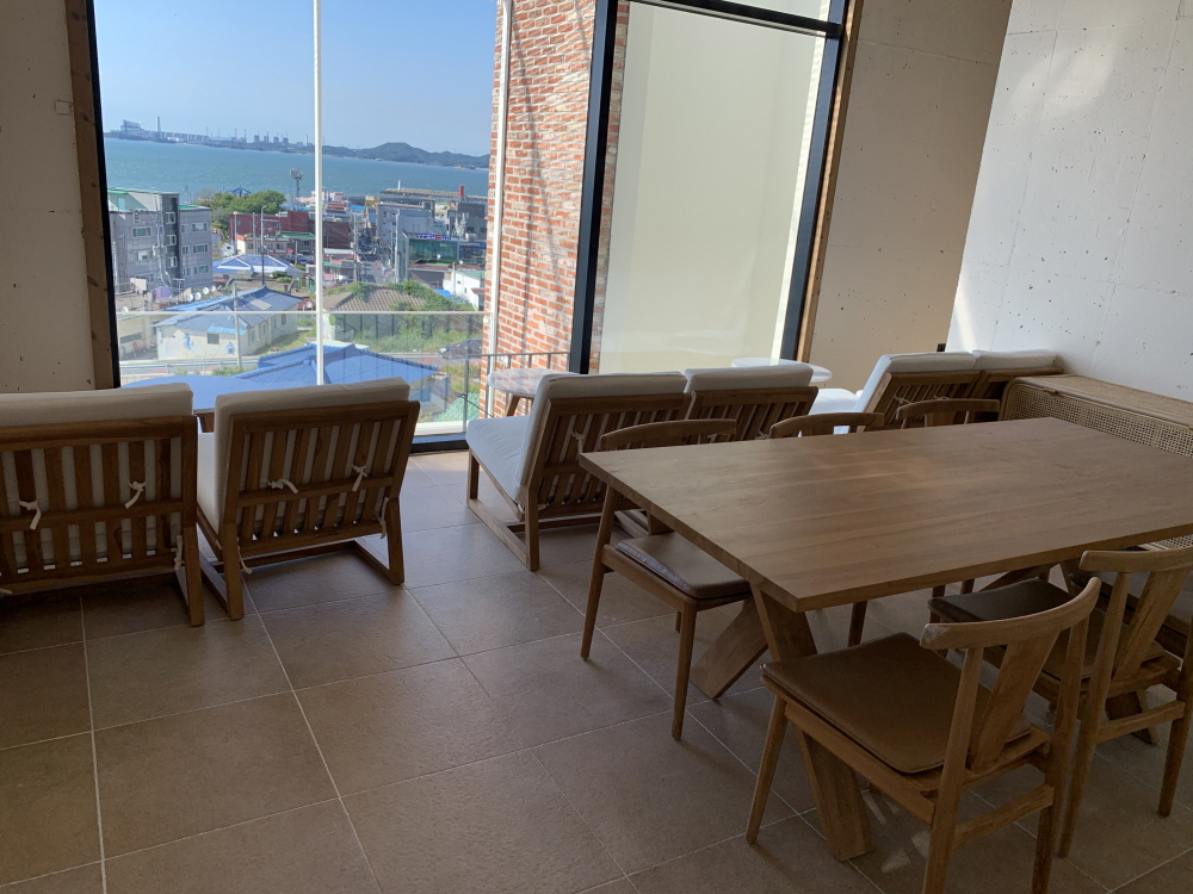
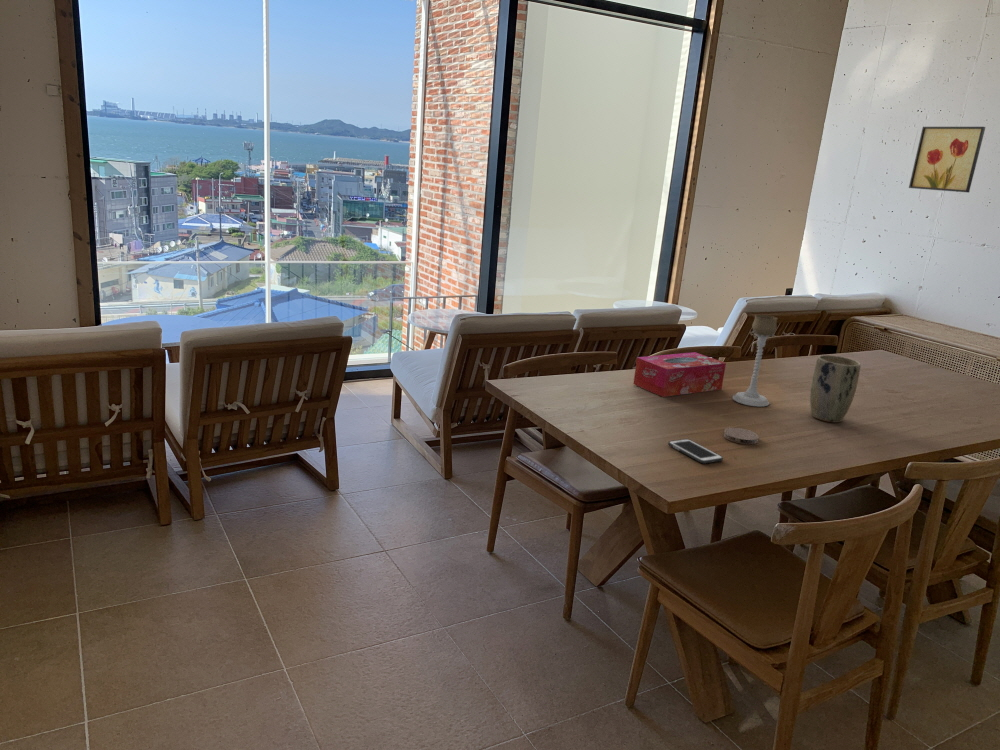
+ coaster [723,427,760,445]
+ wall art [908,126,986,193]
+ candle holder [731,313,778,408]
+ tissue box [632,351,727,398]
+ cell phone [667,438,724,464]
+ plant pot [809,354,862,424]
